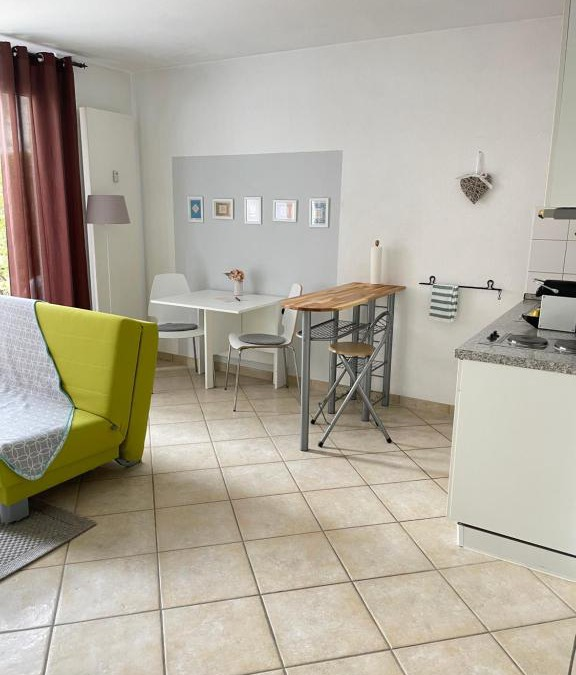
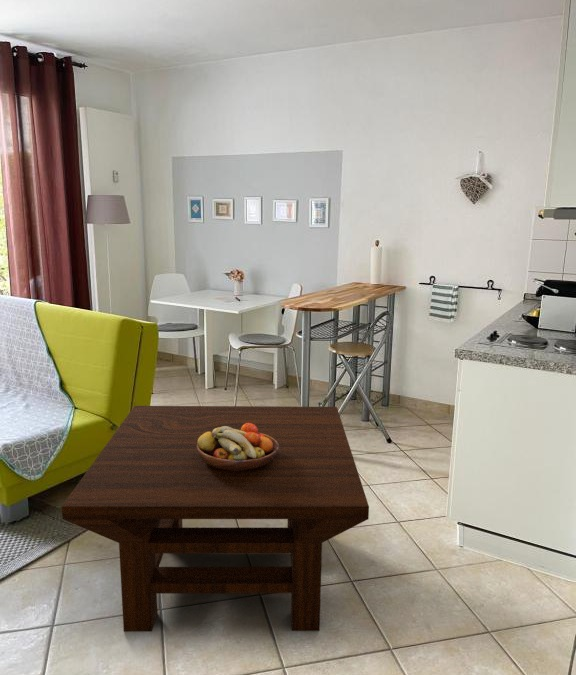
+ fruit bowl [197,423,279,471]
+ coffee table [61,405,370,633]
